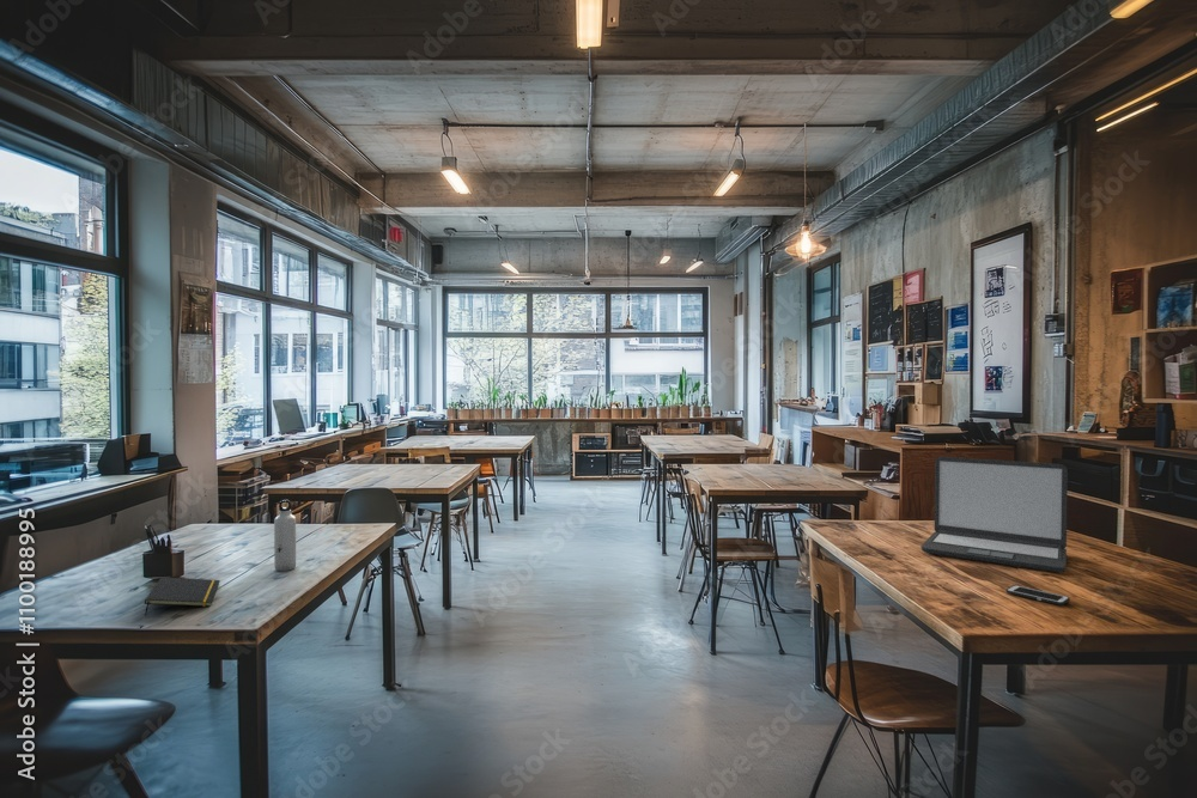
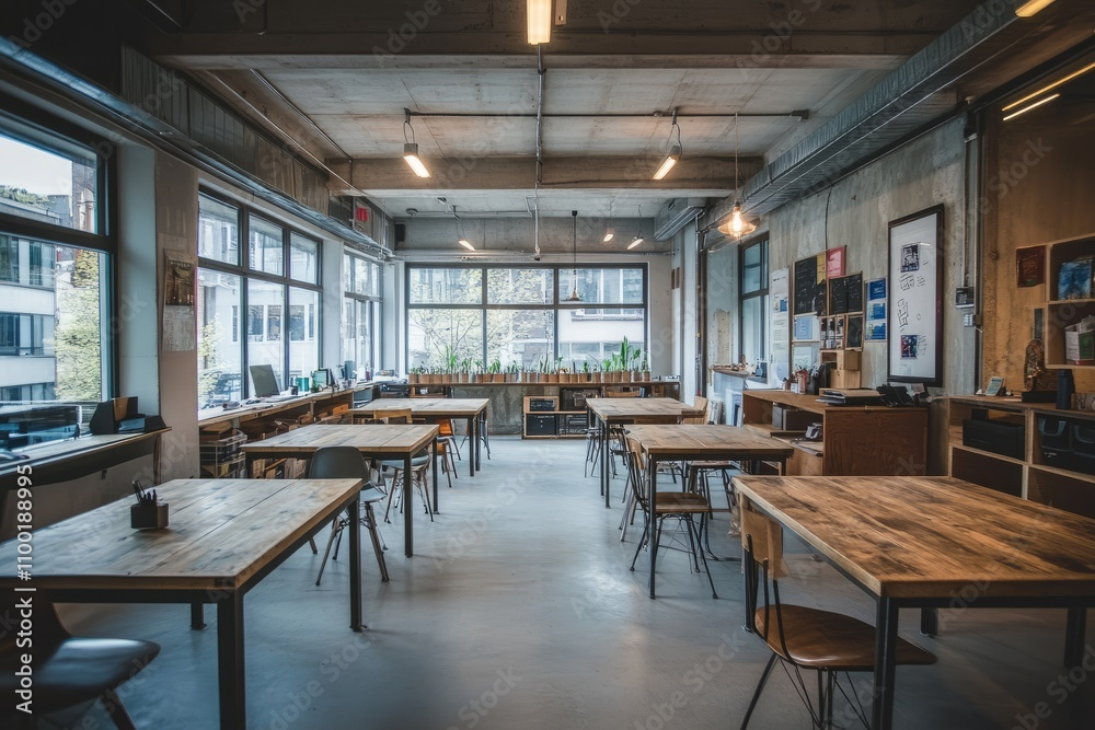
- water bottle [273,499,297,572]
- laptop [919,456,1069,574]
- cell phone [1004,584,1071,607]
- notepad [144,577,221,617]
